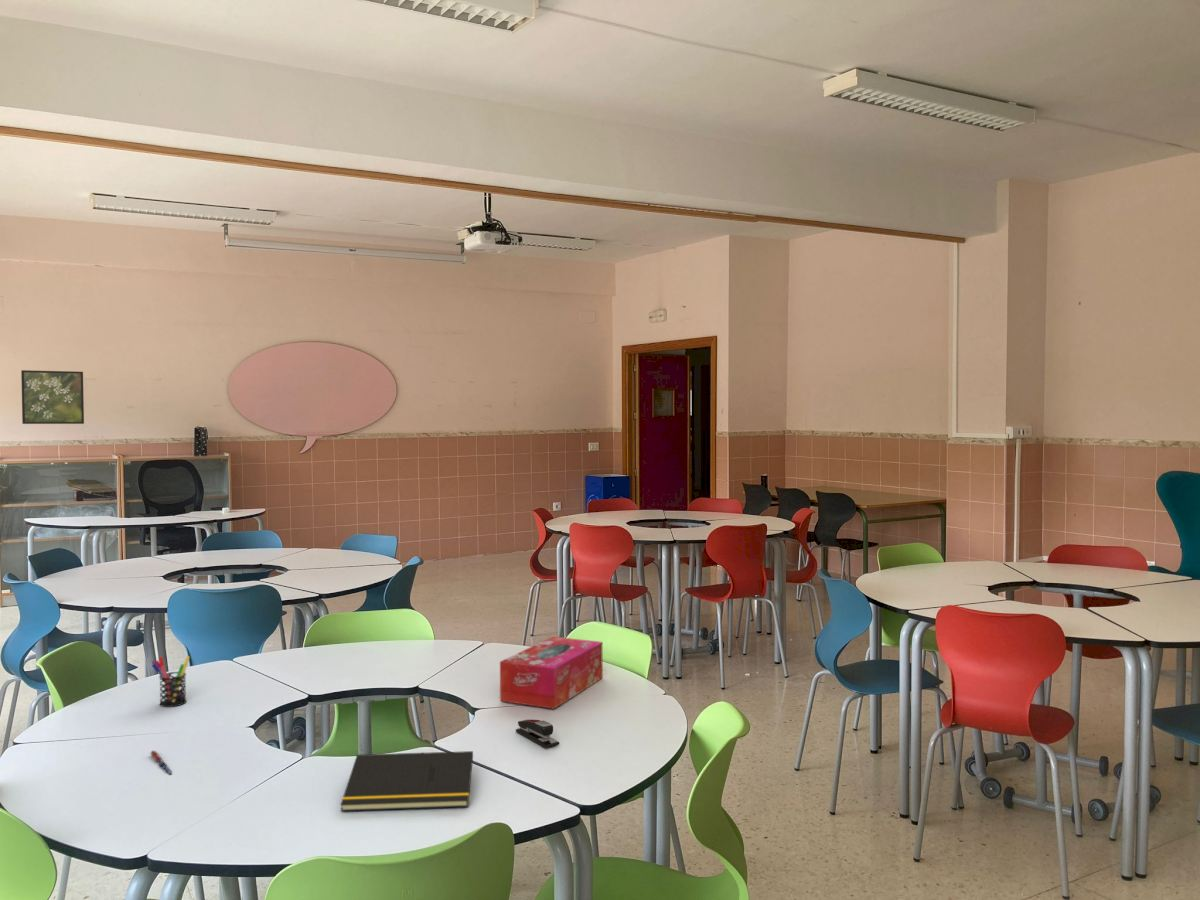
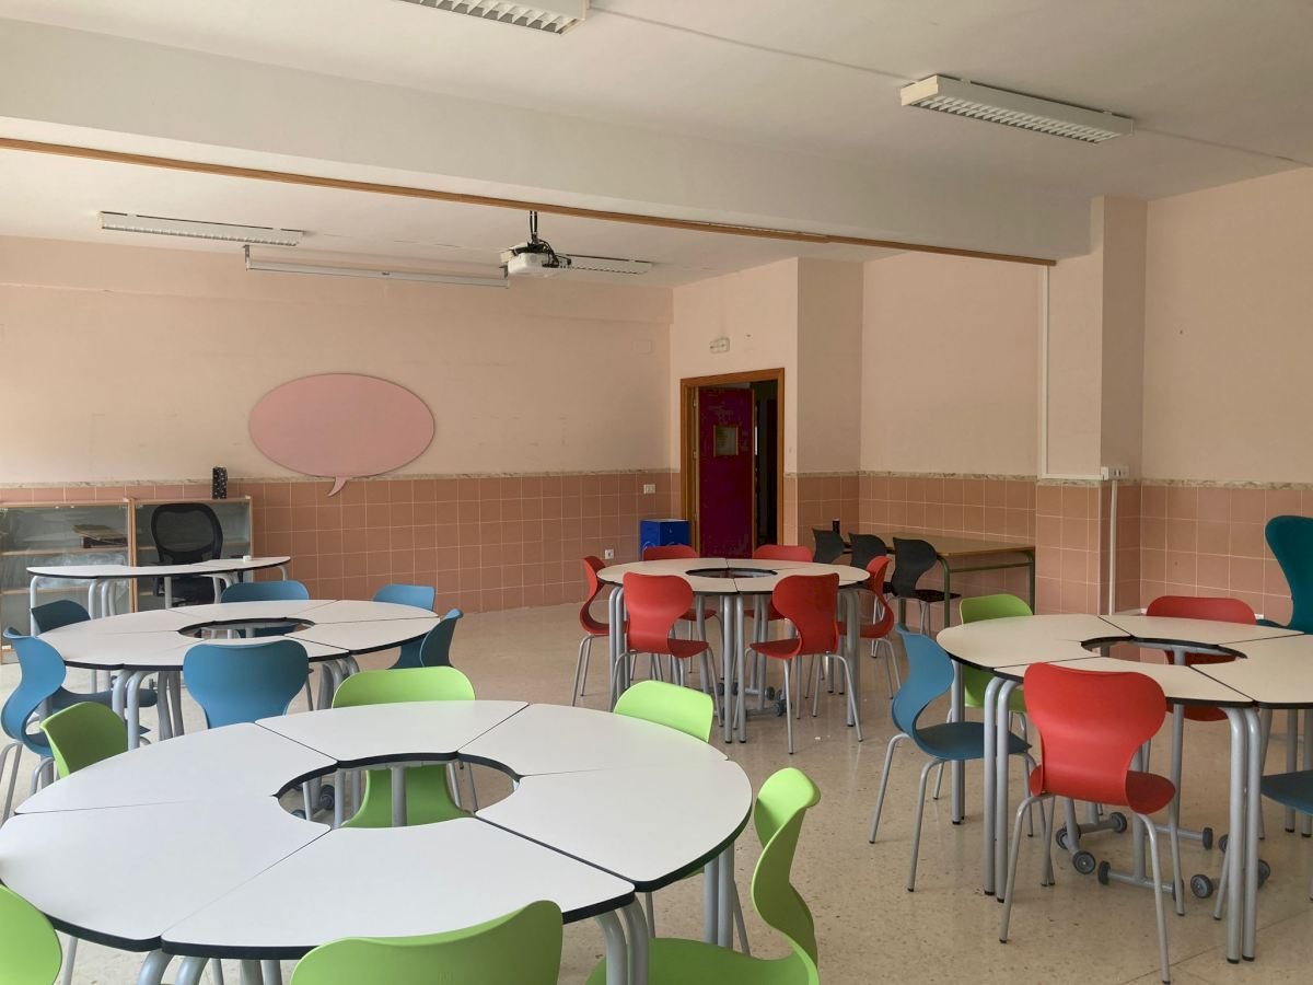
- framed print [20,369,85,425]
- stapler [515,719,560,749]
- notepad [340,750,474,812]
- pen holder [151,655,191,708]
- tissue box [499,636,604,710]
- pen [149,750,174,776]
